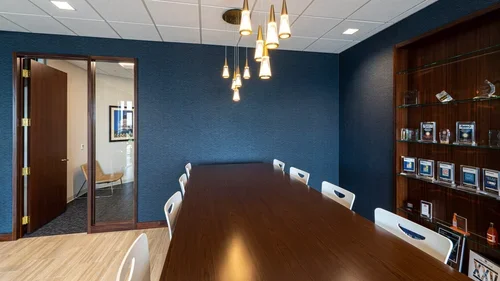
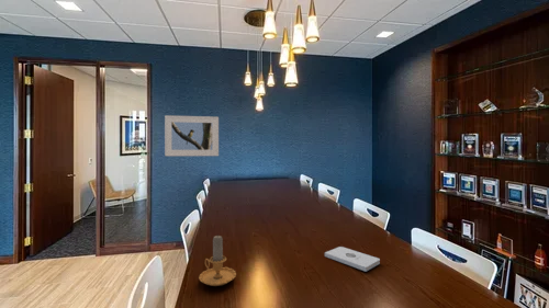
+ candle [198,233,237,287]
+ notepad [324,246,381,272]
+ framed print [164,114,220,157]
